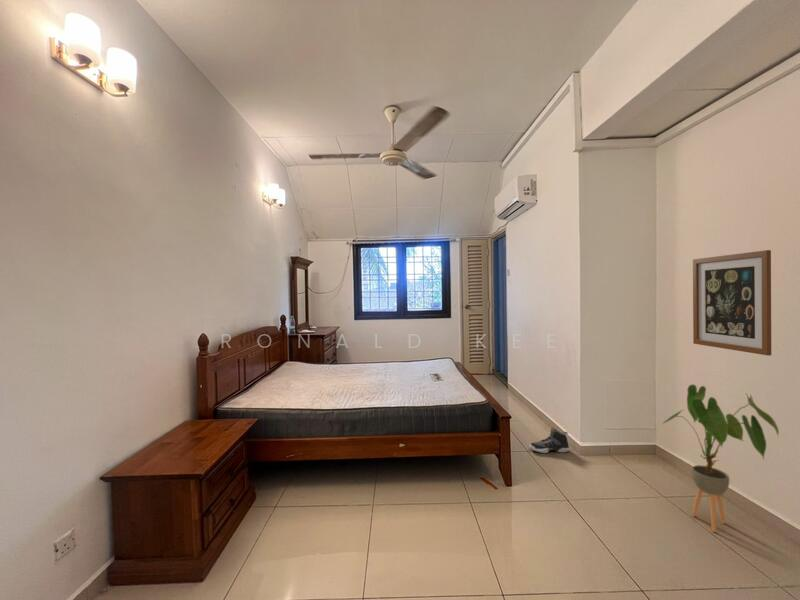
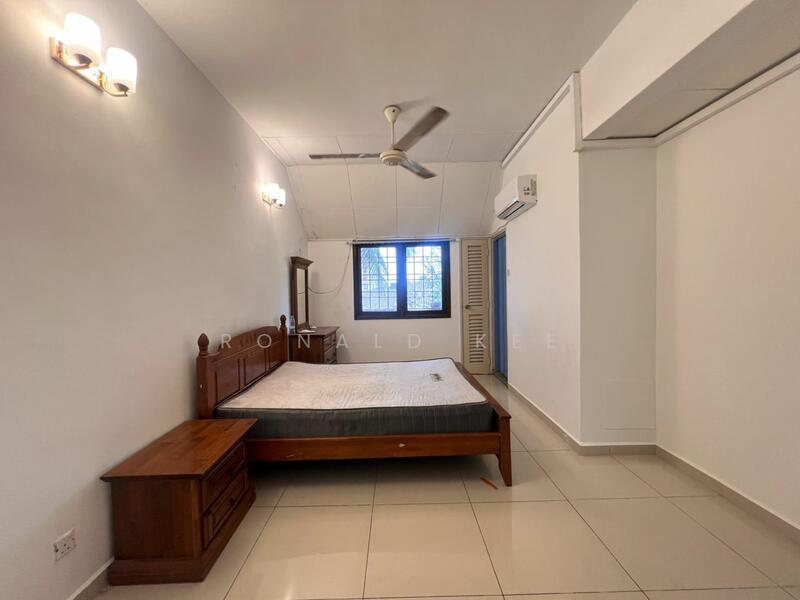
- house plant [662,383,780,533]
- wall art [692,249,772,357]
- sneaker [529,426,571,454]
